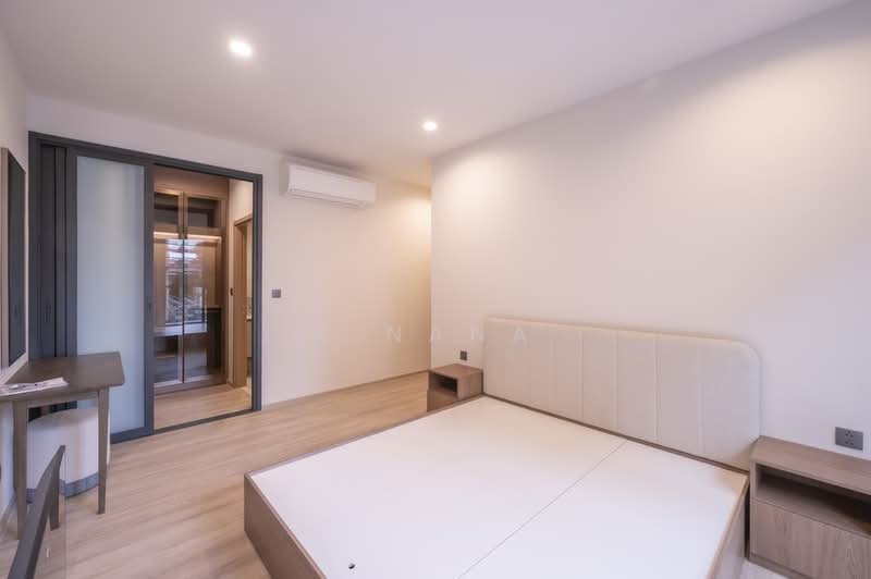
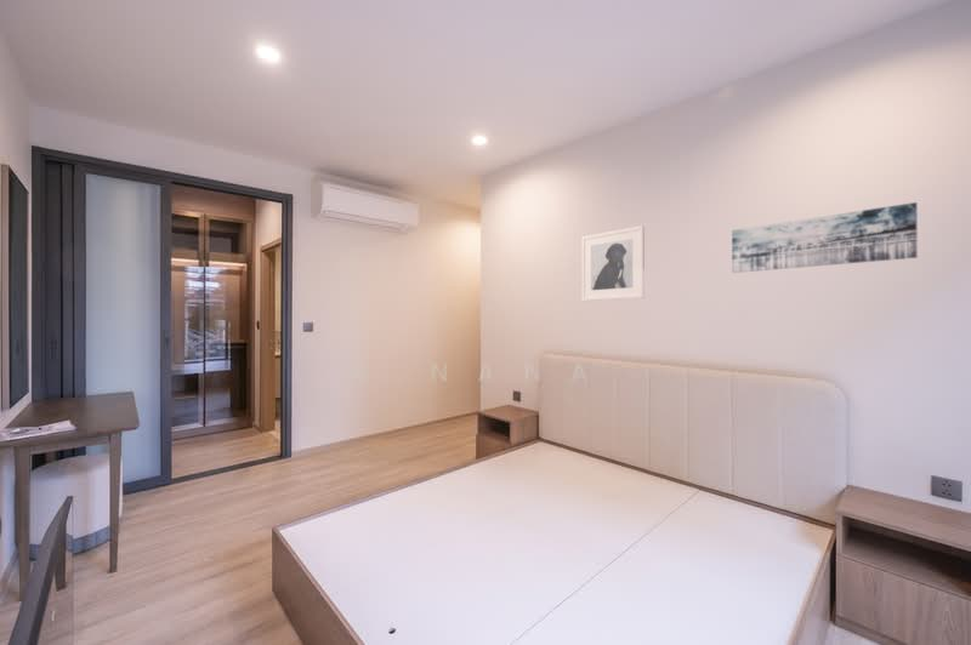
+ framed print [580,224,646,302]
+ wall art [731,201,919,274]
